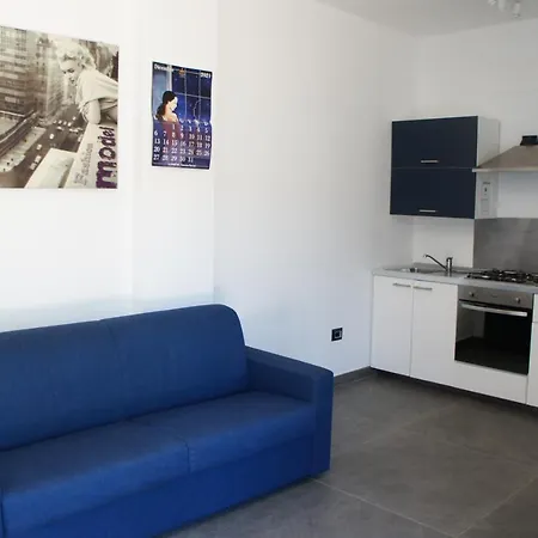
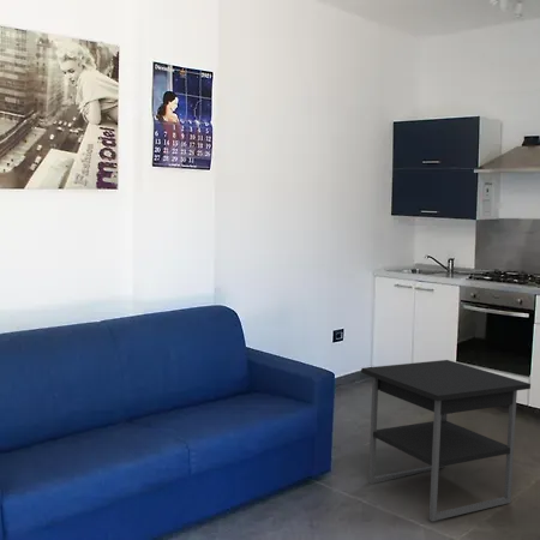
+ nightstand [360,359,532,522]
